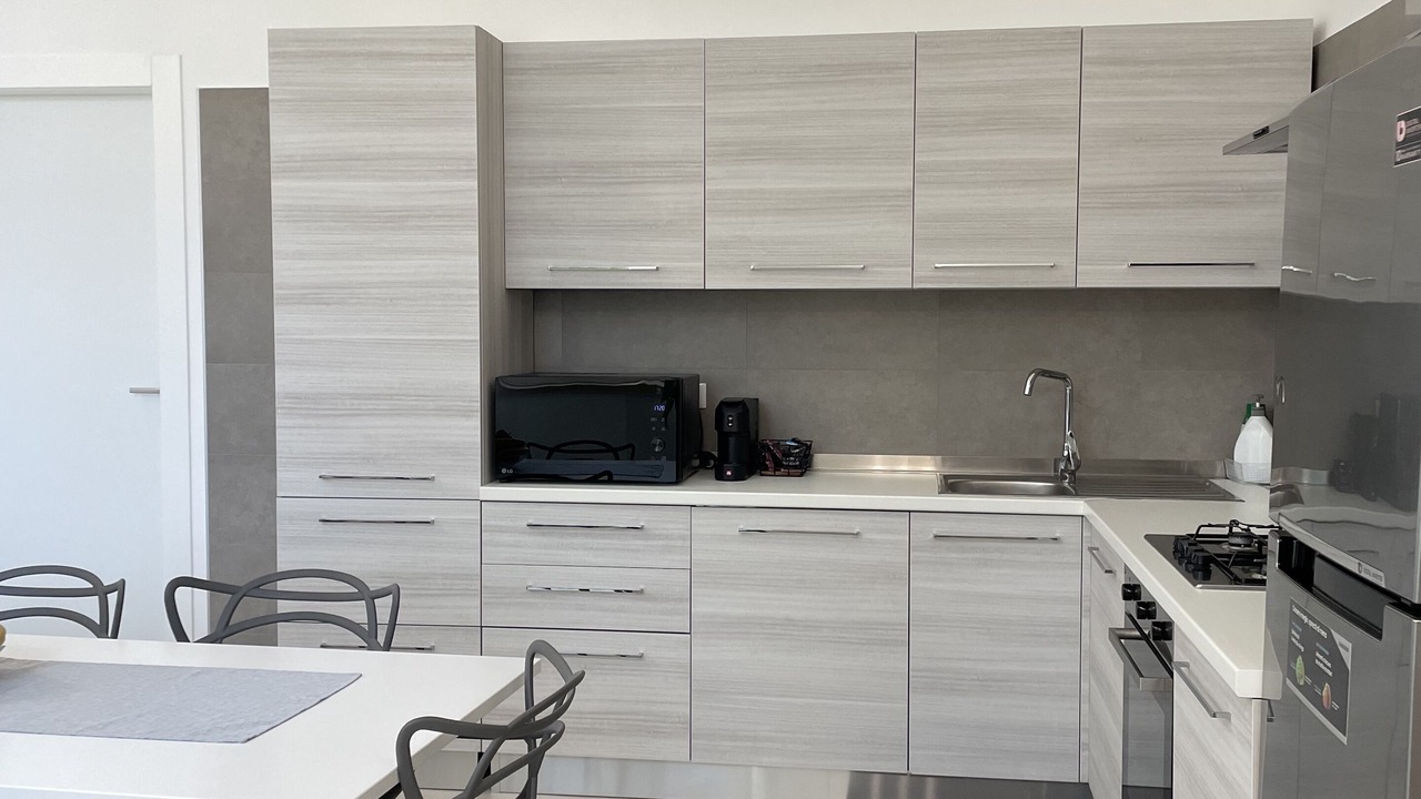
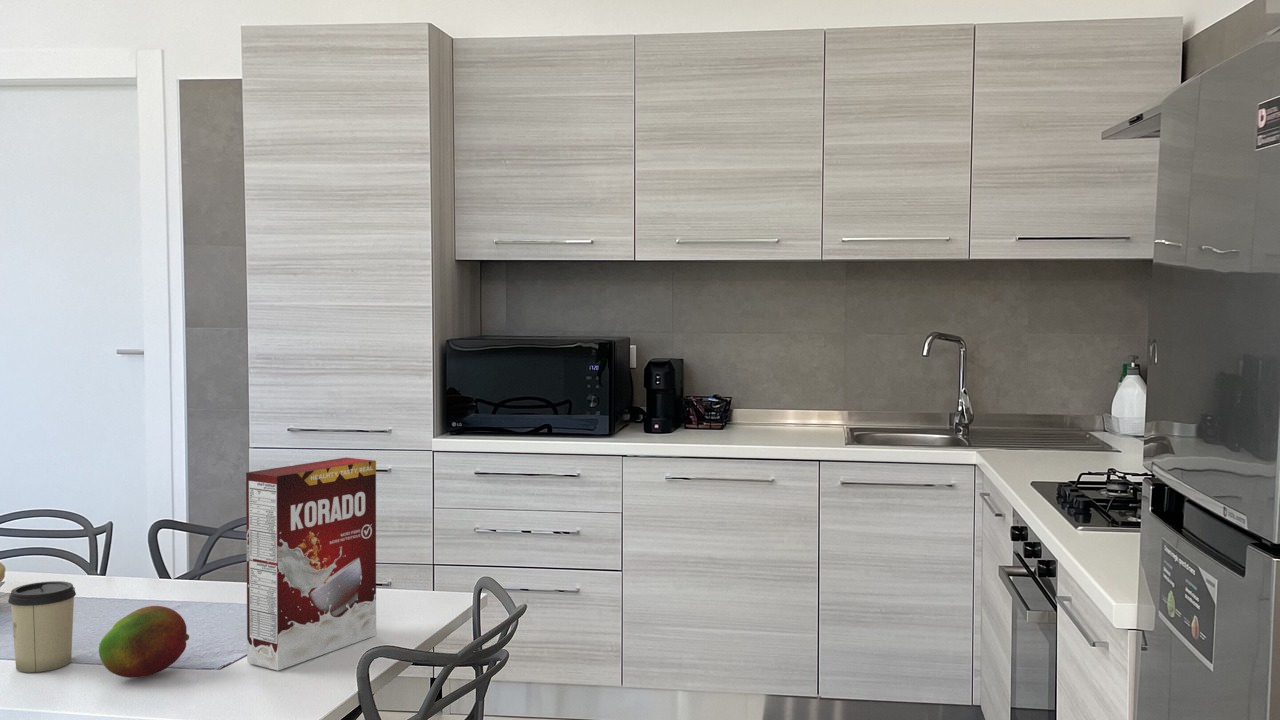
+ cereal box [245,457,377,672]
+ cup [7,580,77,673]
+ fruit [98,605,190,679]
